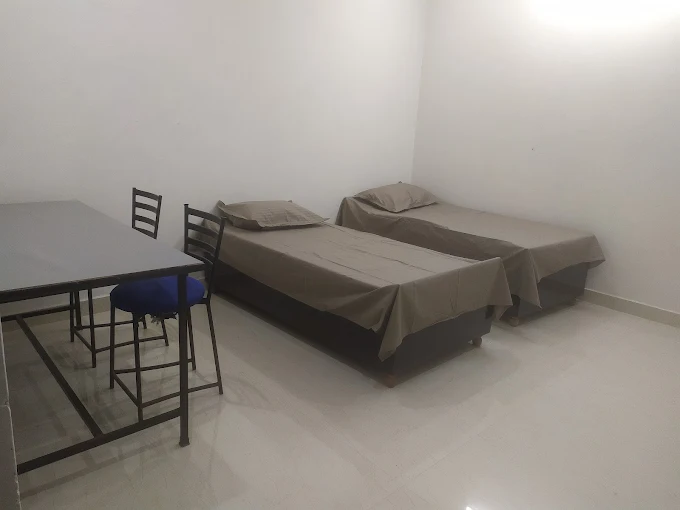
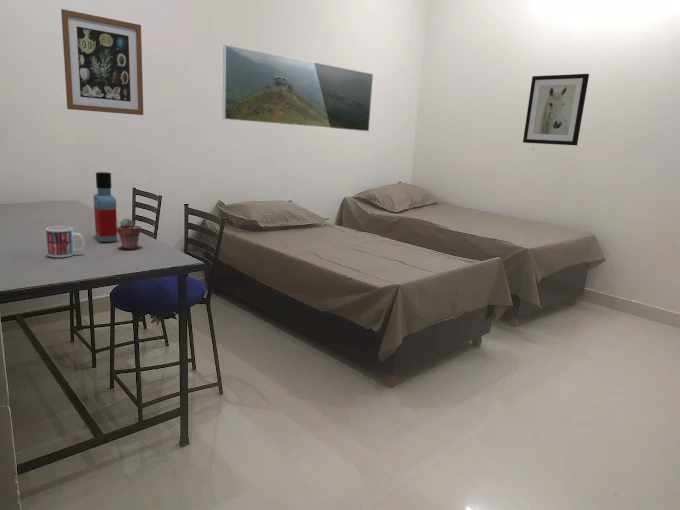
+ mug [45,225,85,258]
+ wall art [522,73,590,146]
+ bottle [93,171,118,243]
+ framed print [222,44,374,132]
+ potted succulent [117,217,142,250]
+ wall art [60,8,144,116]
